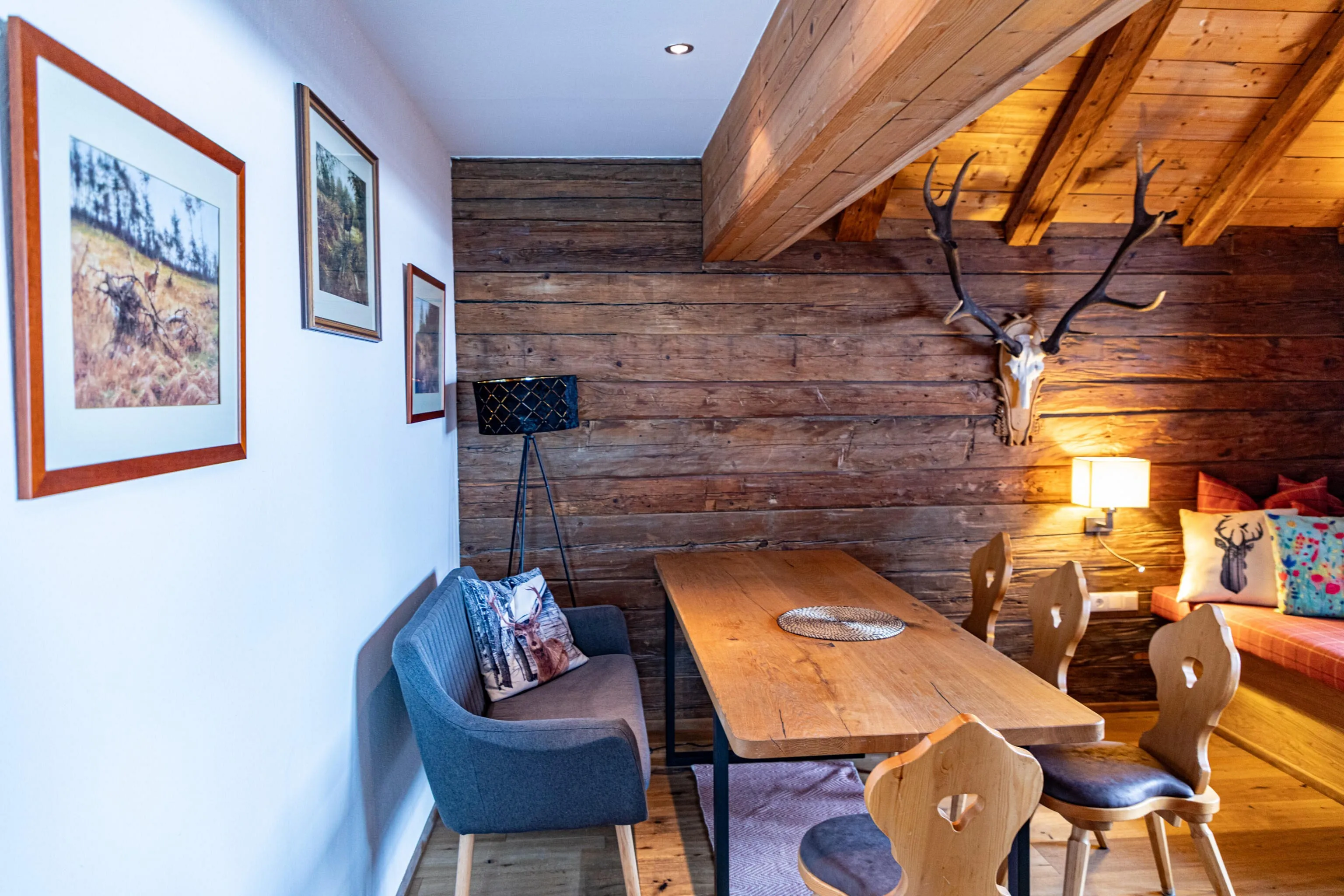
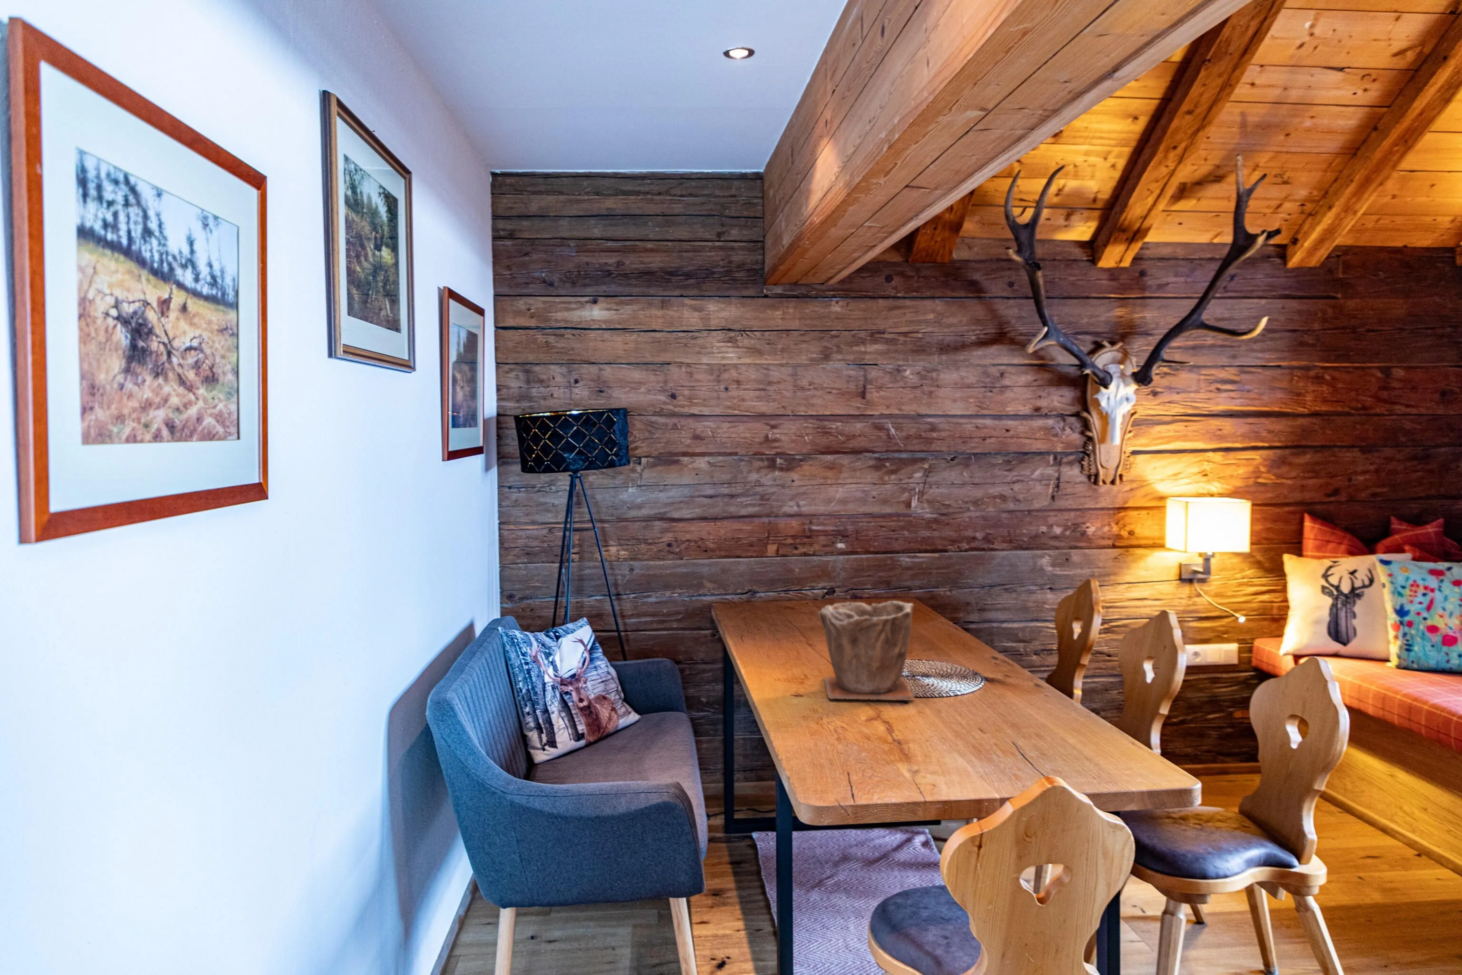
+ plant pot [818,601,915,701]
